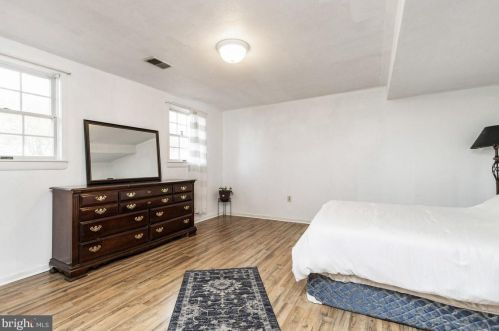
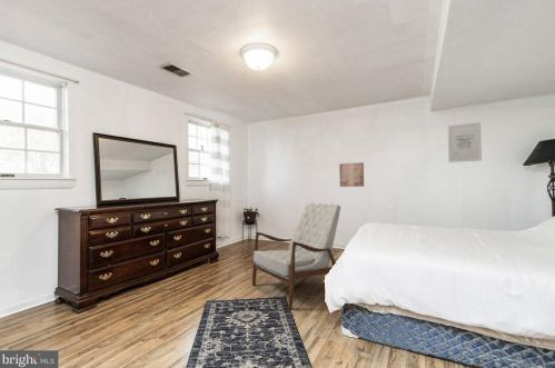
+ wall art [338,161,365,188]
+ wall art [447,121,483,163]
+ armchair [251,202,341,310]
